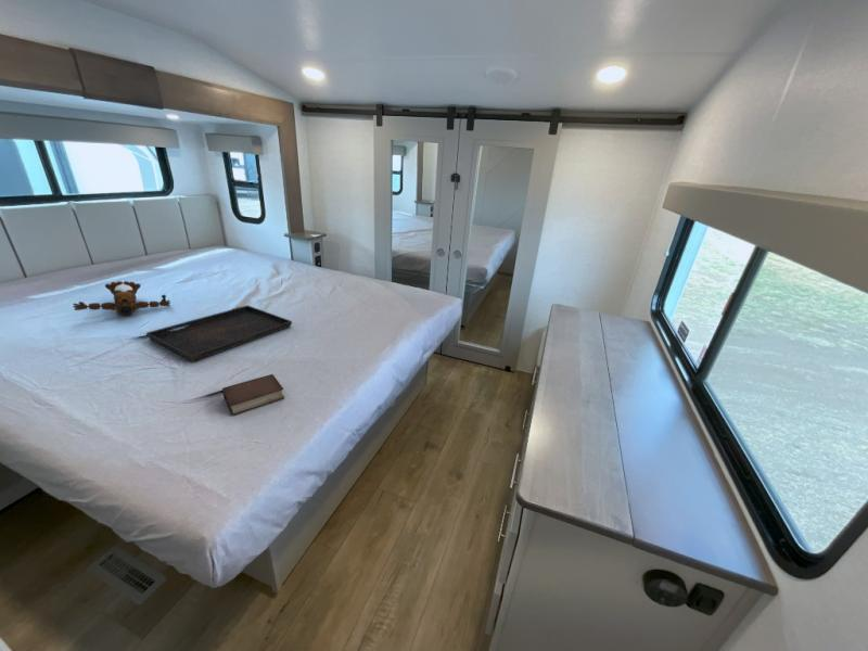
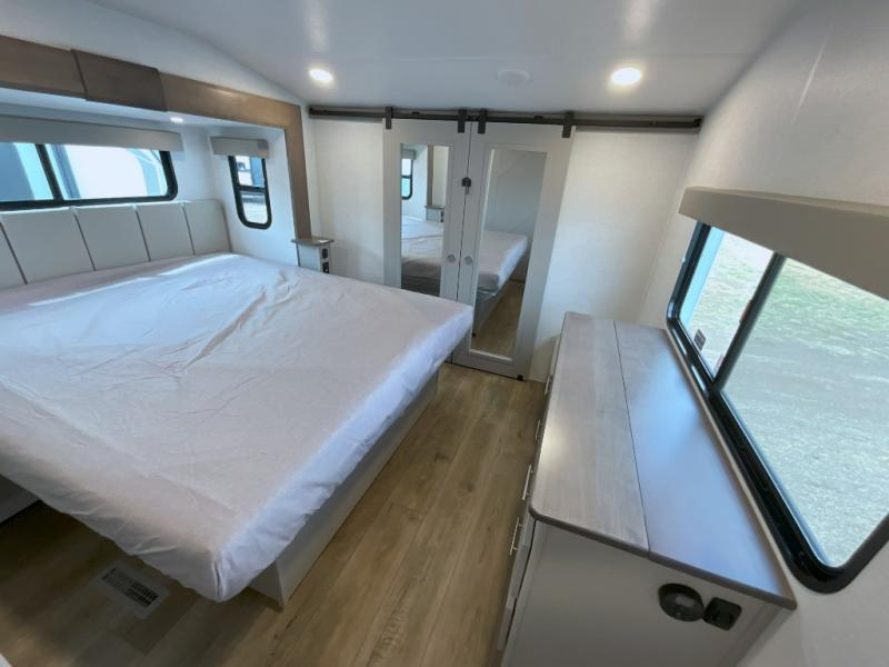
- serving tray [145,304,293,363]
- teddy bear [72,280,171,317]
- book [221,373,285,417]
